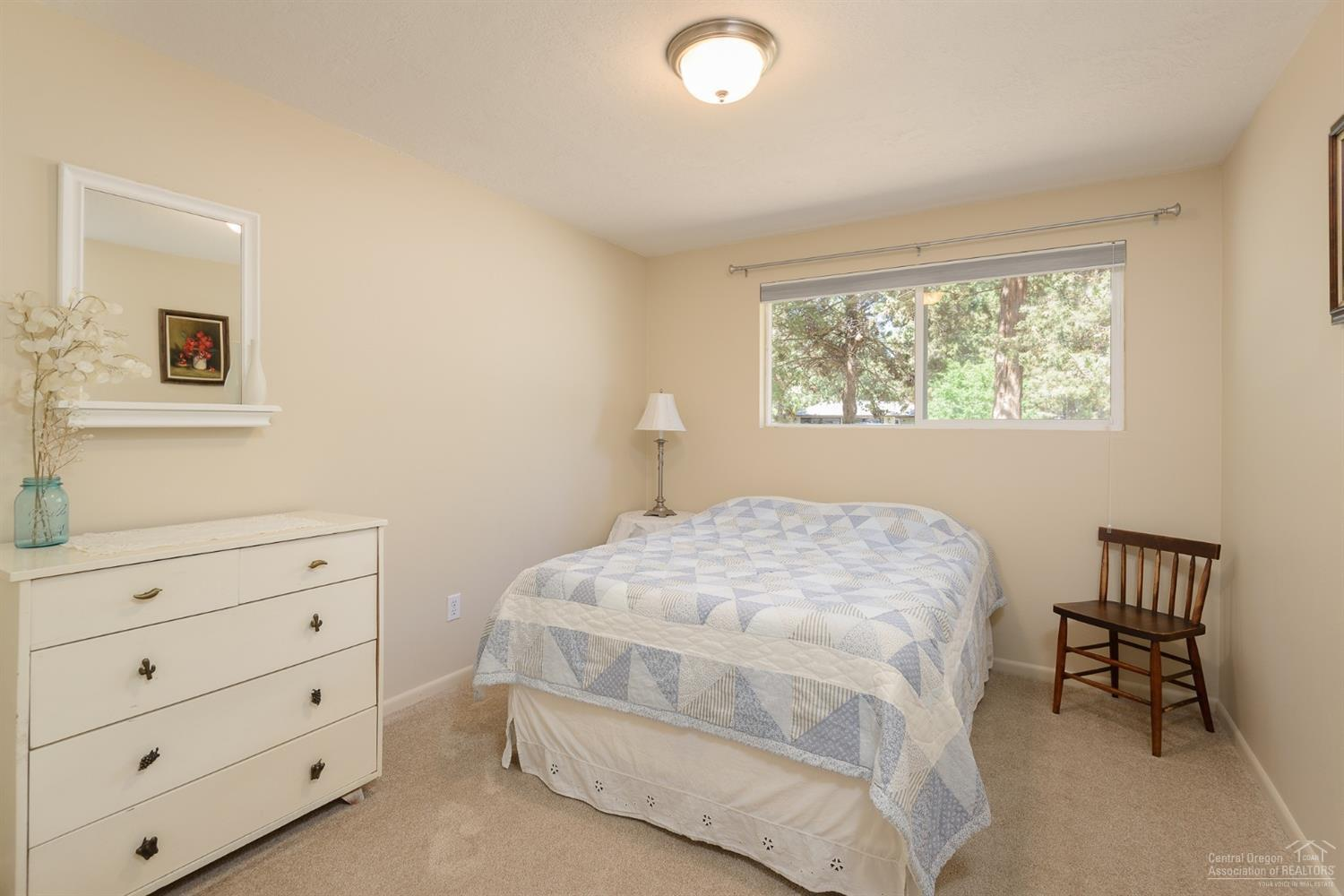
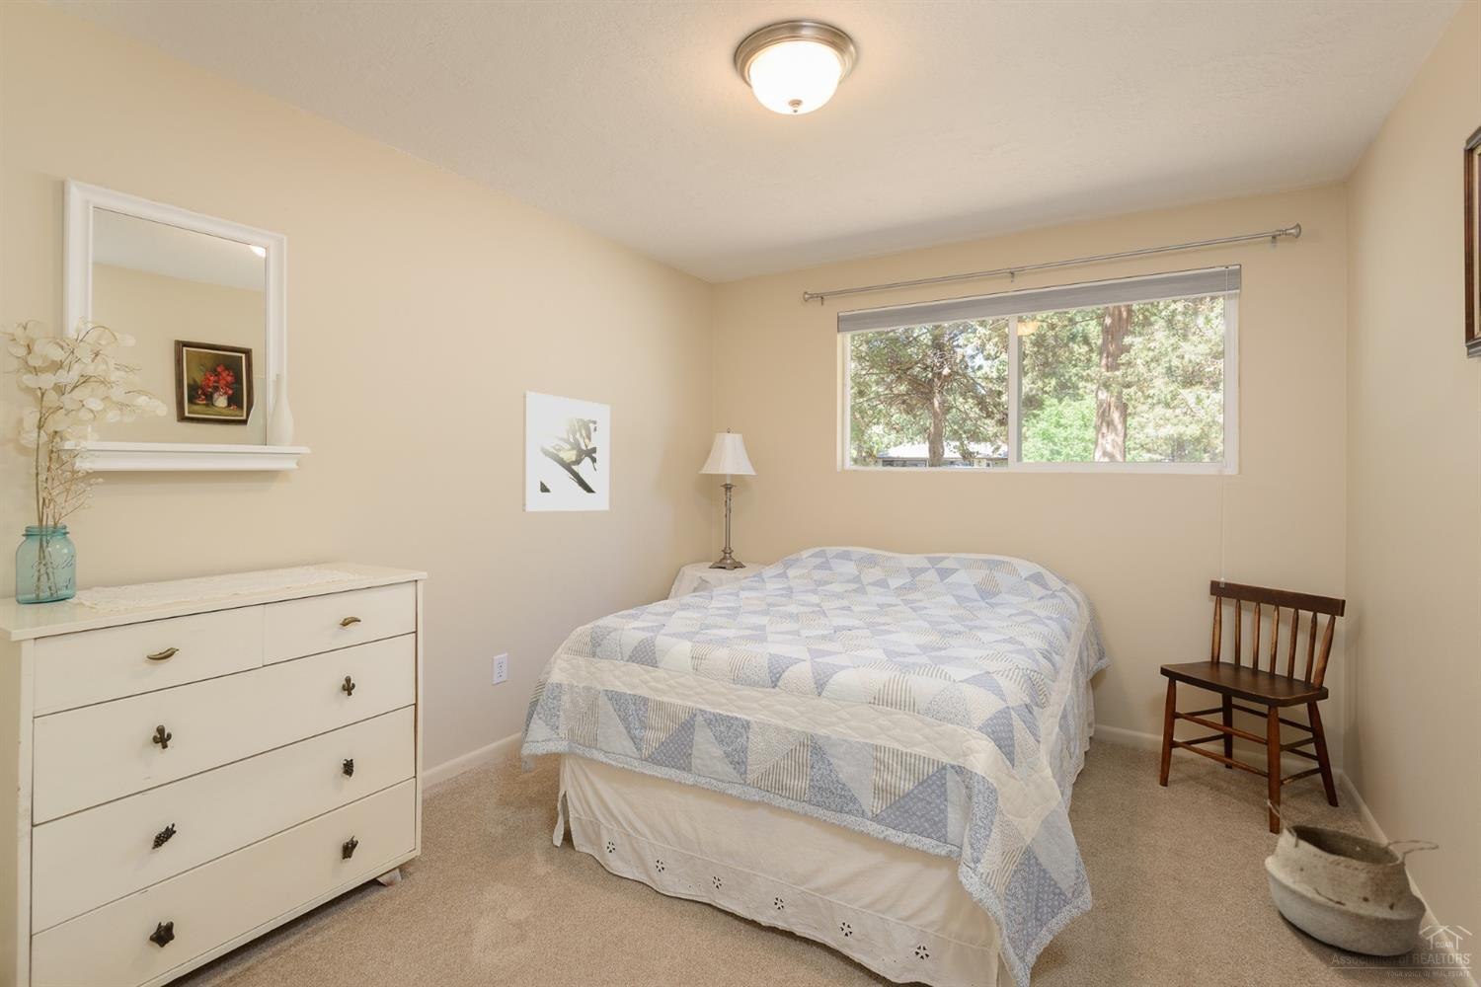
+ woven basket [1264,799,1439,957]
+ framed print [521,391,610,512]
